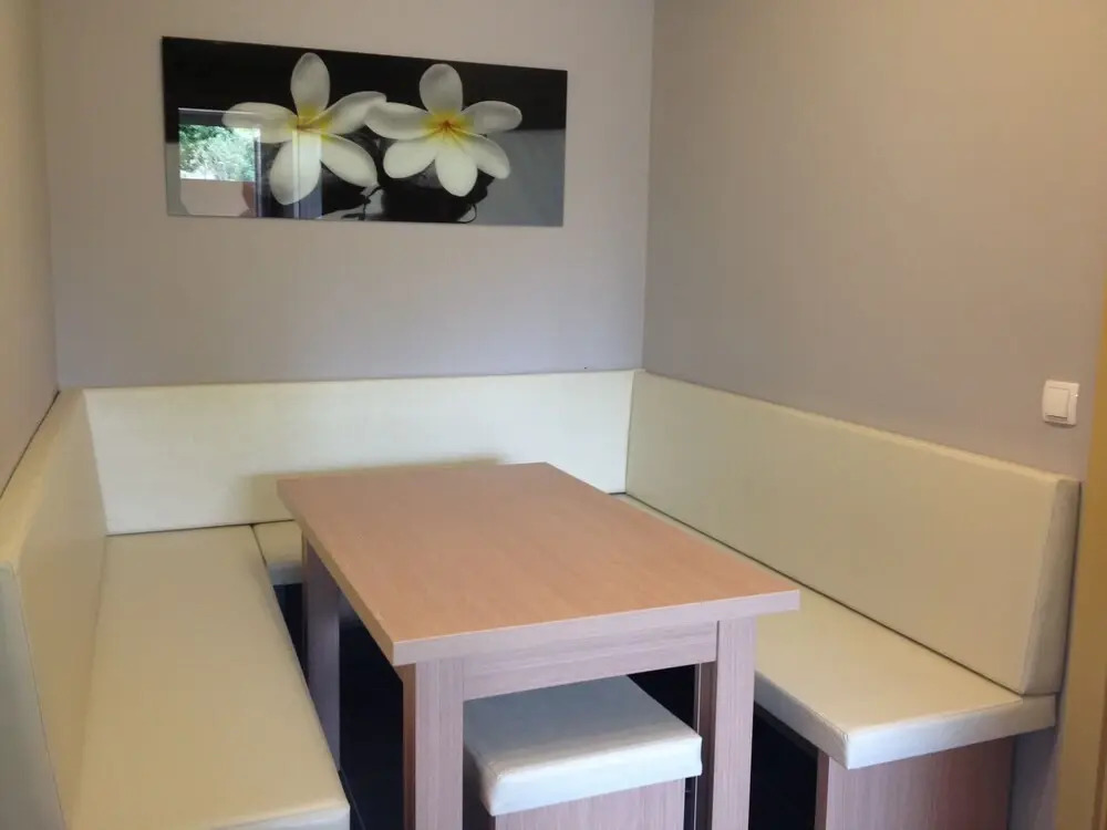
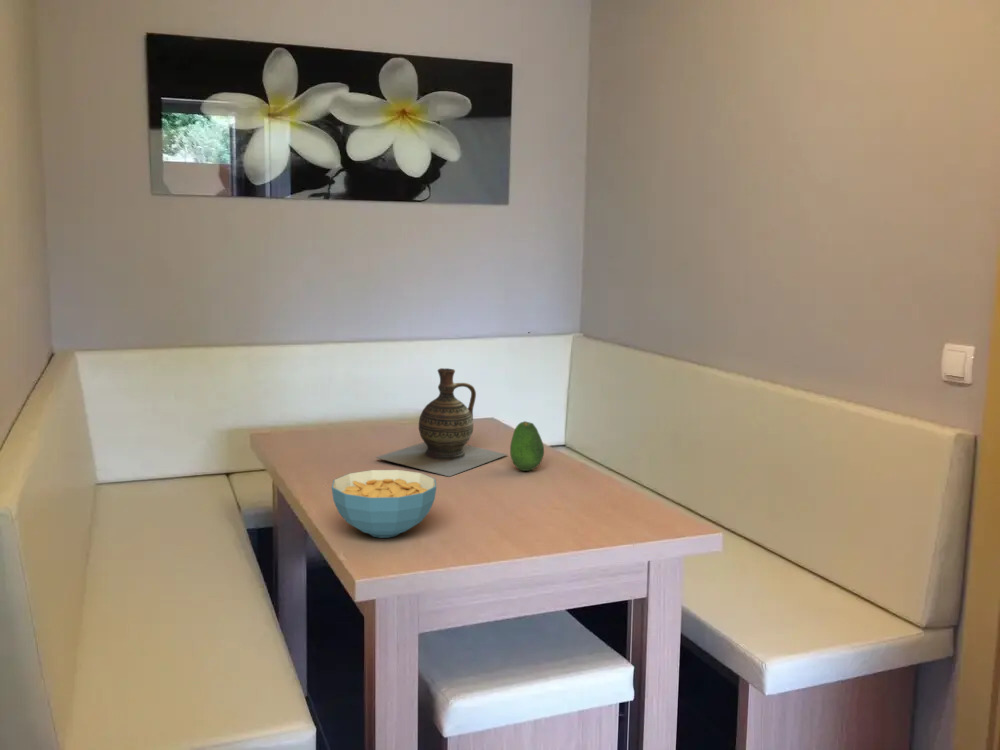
+ cereal bowl [331,469,438,539]
+ ceramic jug [374,367,509,477]
+ fruit [509,420,545,472]
